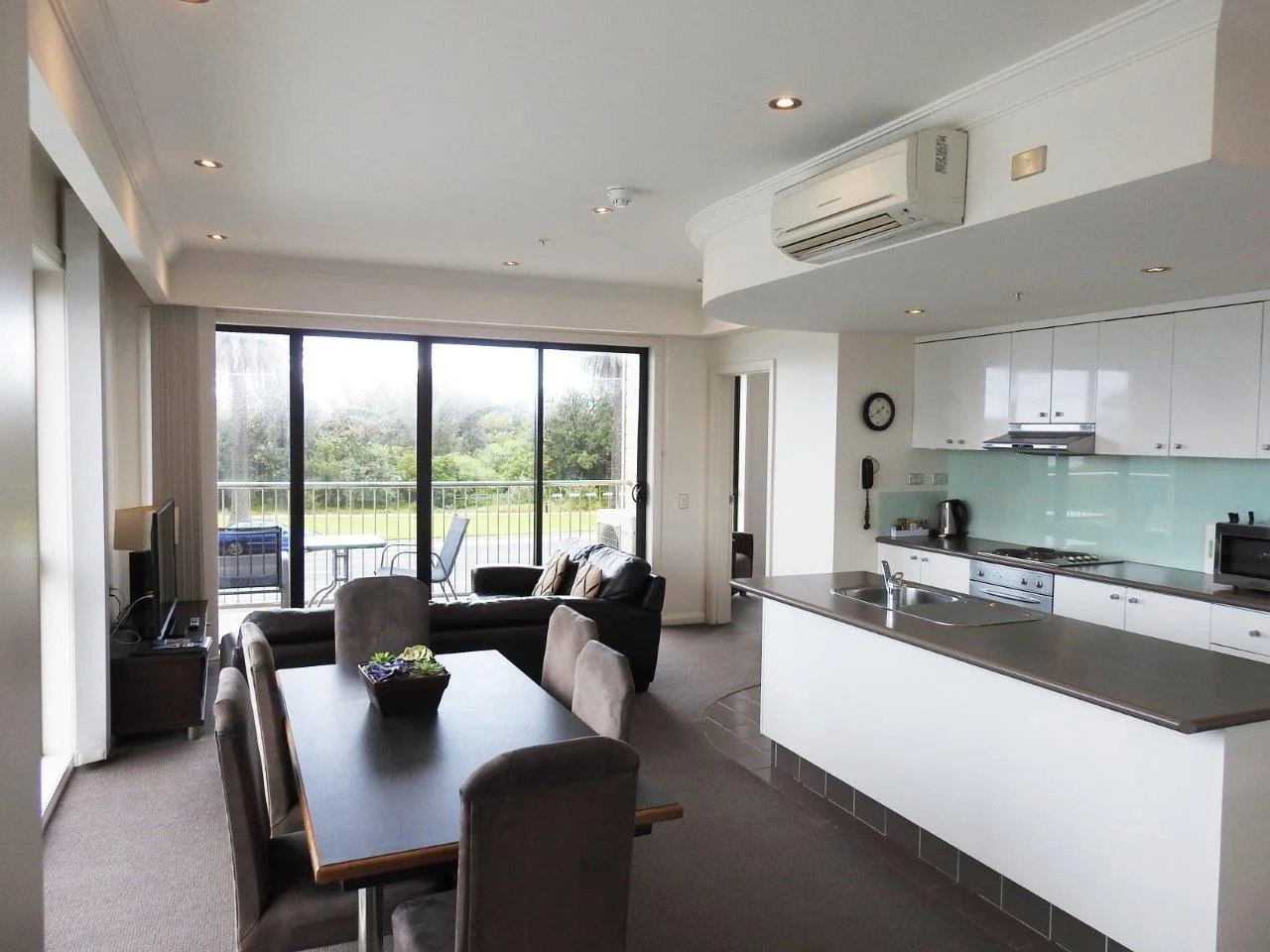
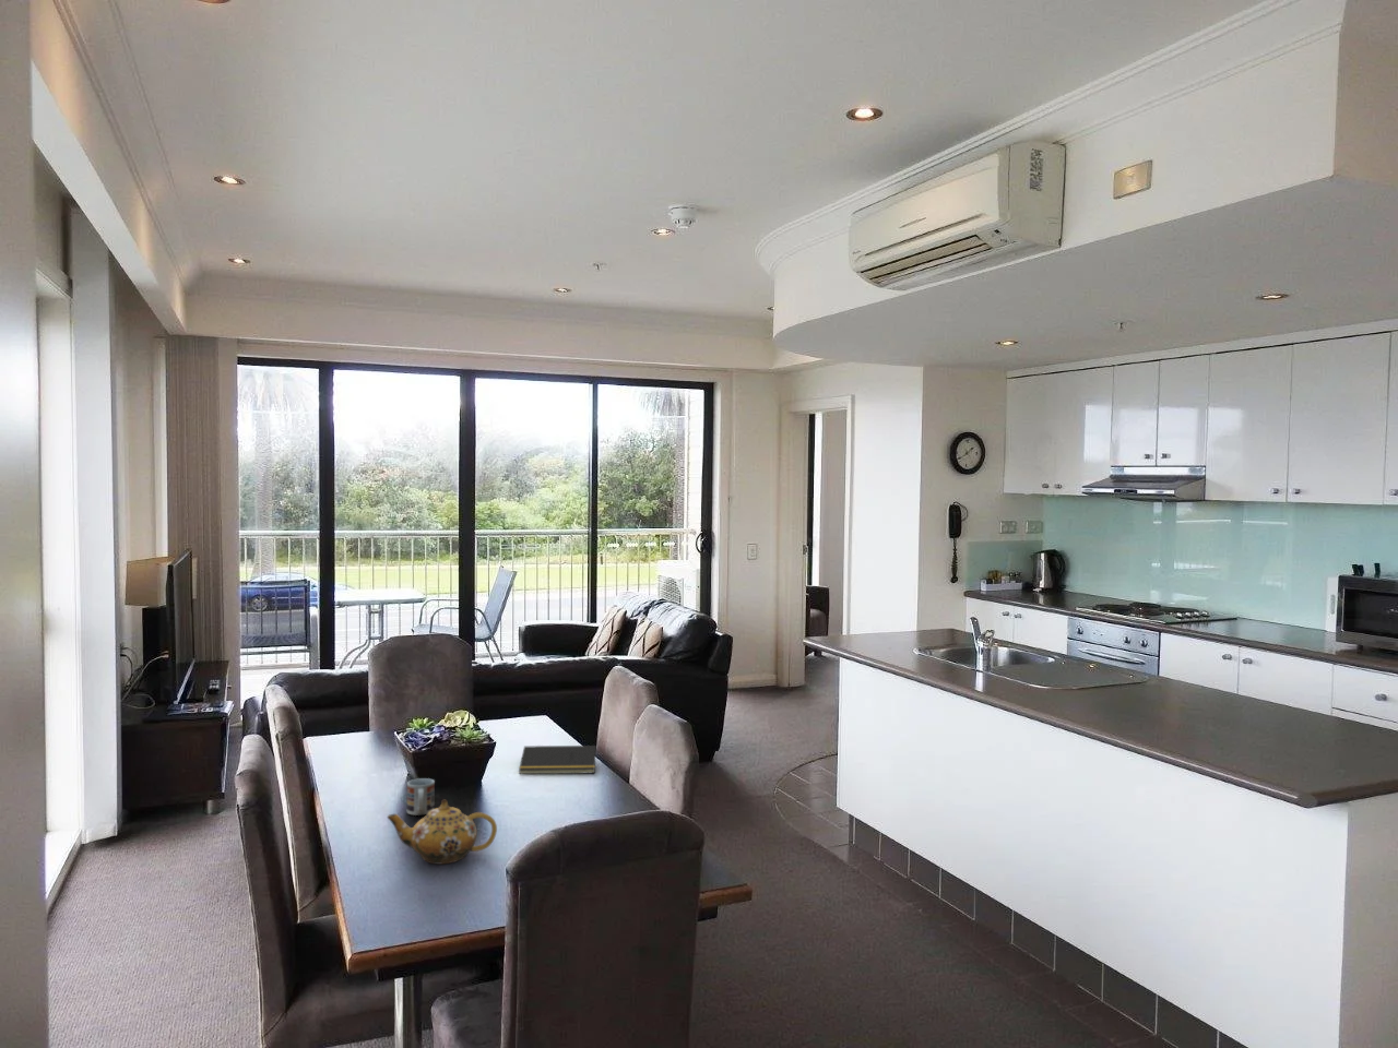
+ teapot [386,799,498,864]
+ cup [406,777,436,817]
+ notepad [517,744,598,775]
